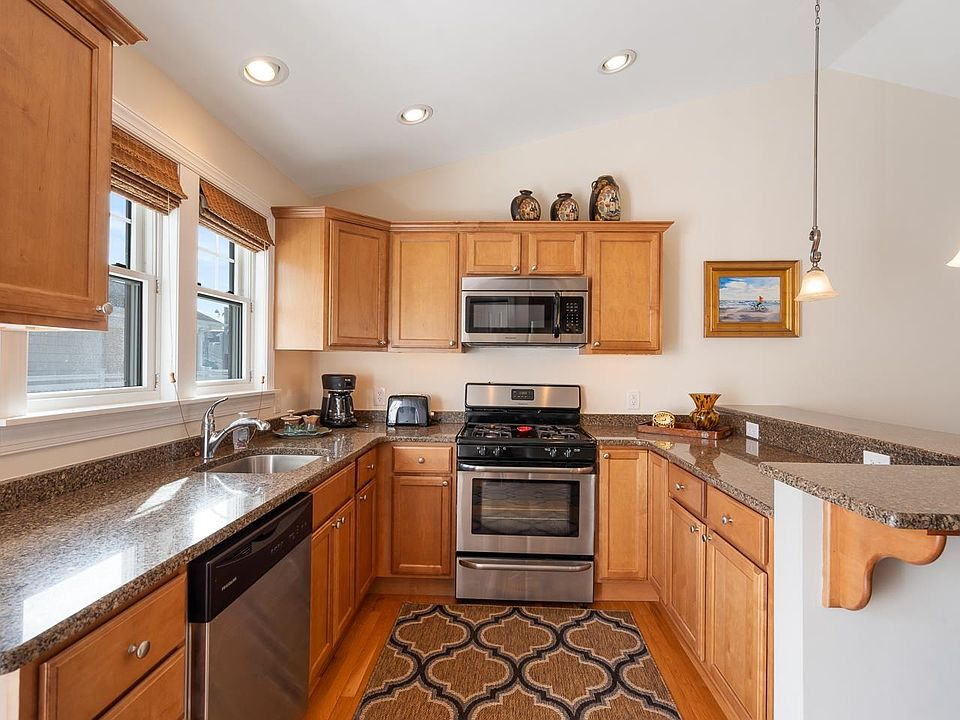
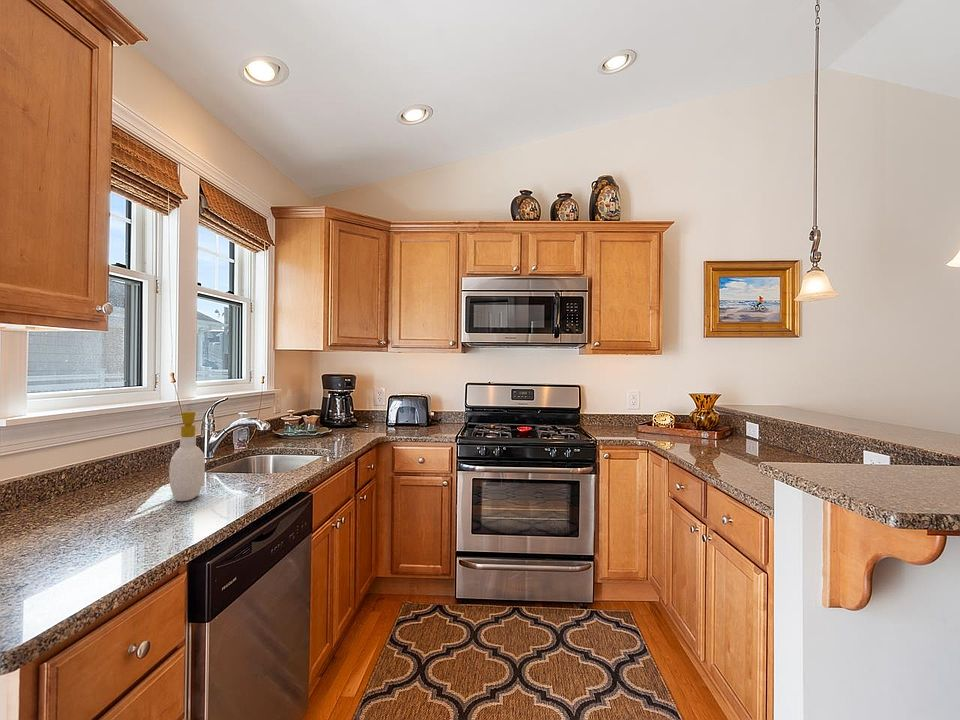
+ soap bottle [168,410,206,502]
